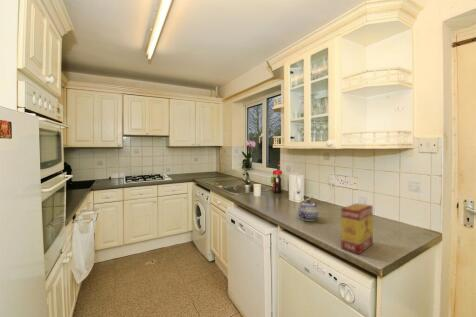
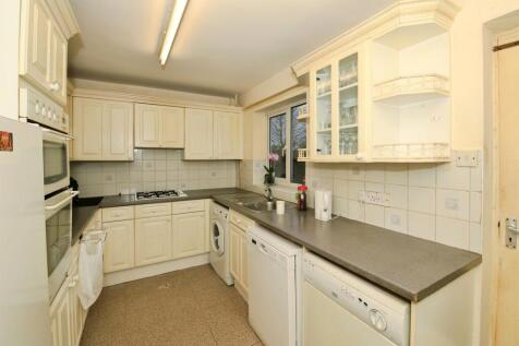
- teapot [297,199,320,222]
- tea box [340,202,374,255]
